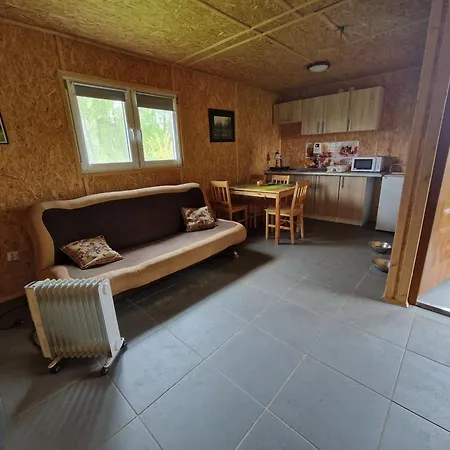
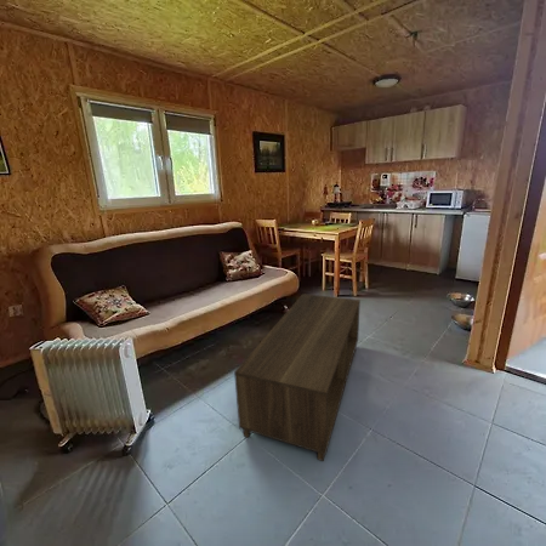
+ coffee table [233,292,362,462]
